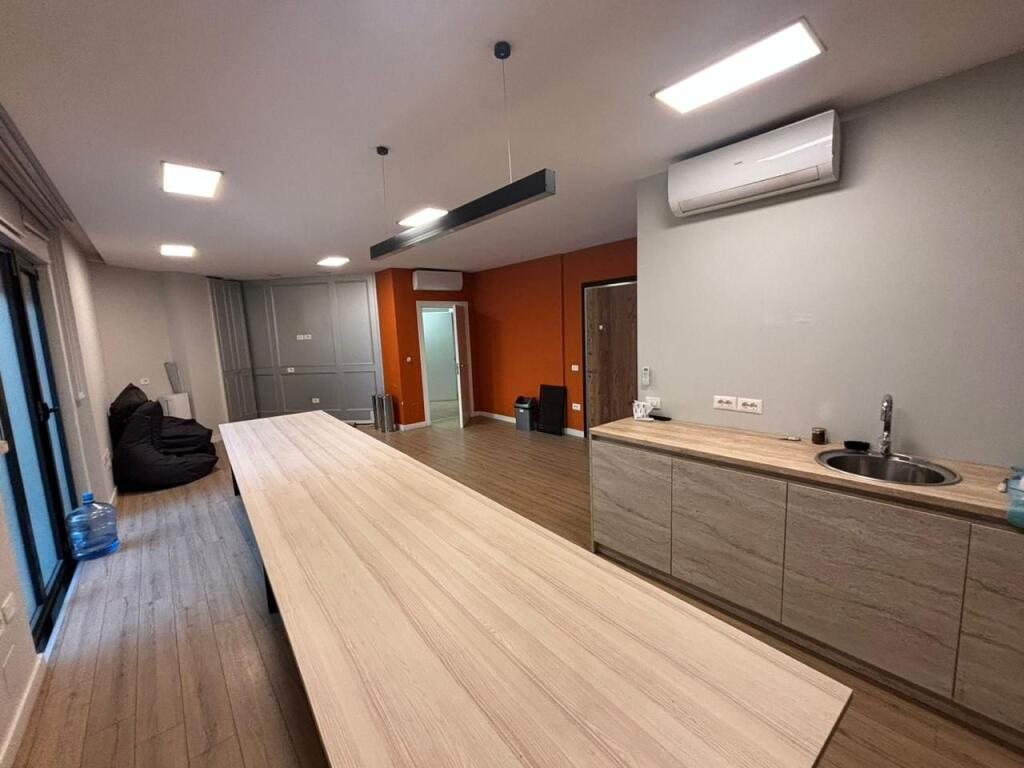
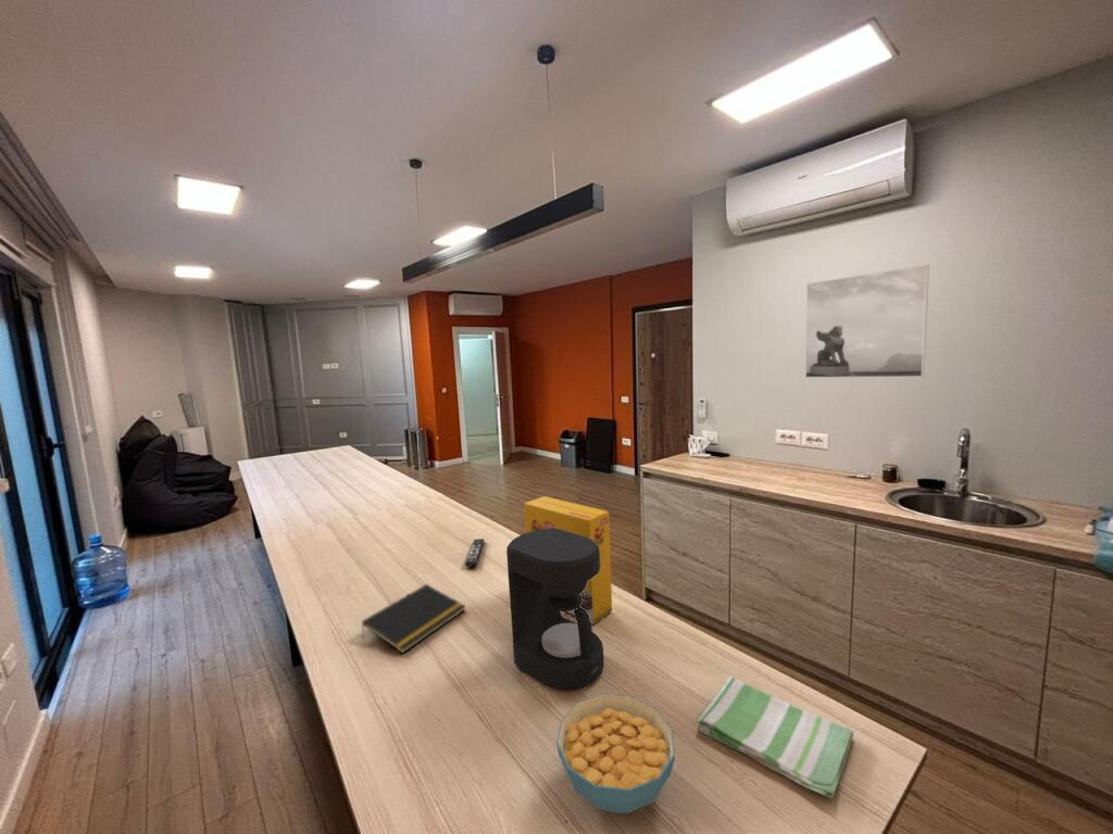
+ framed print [804,264,930,379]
+ dish towel [697,674,854,799]
+ cereal bowl [555,693,676,814]
+ notepad [361,583,466,654]
+ cereal box [523,495,613,626]
+ coffee maker [505,528,605,692]
+ remote control [464,538,485,568]
